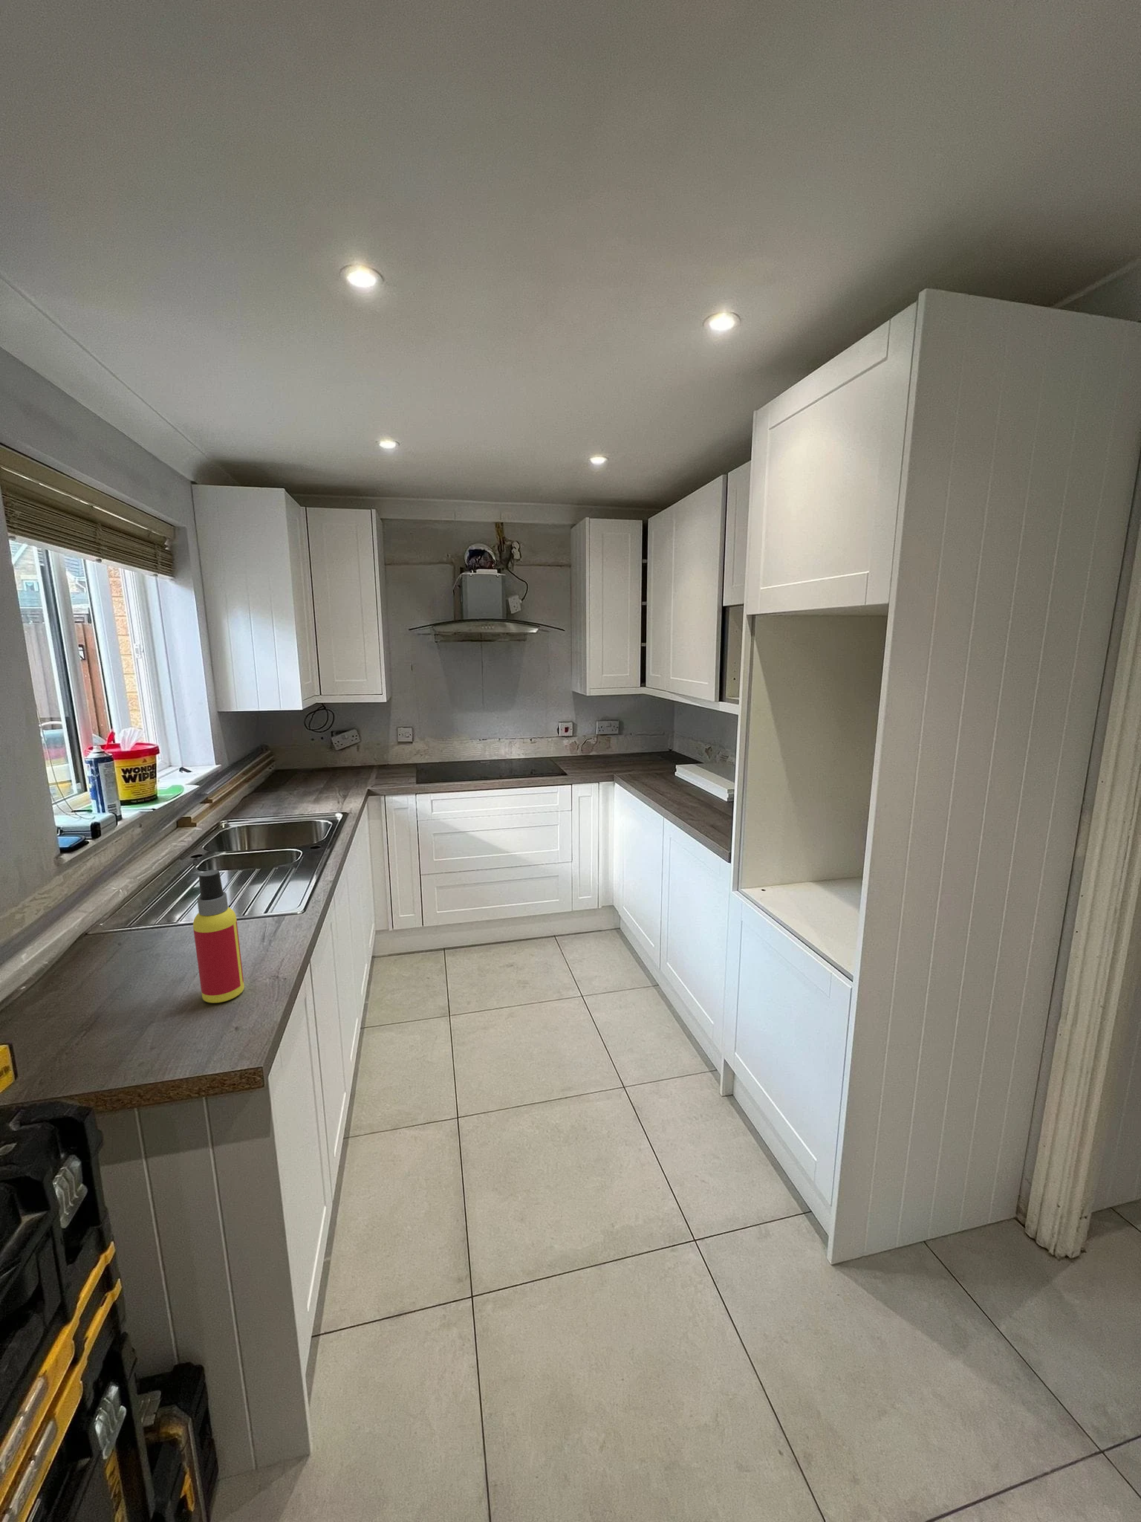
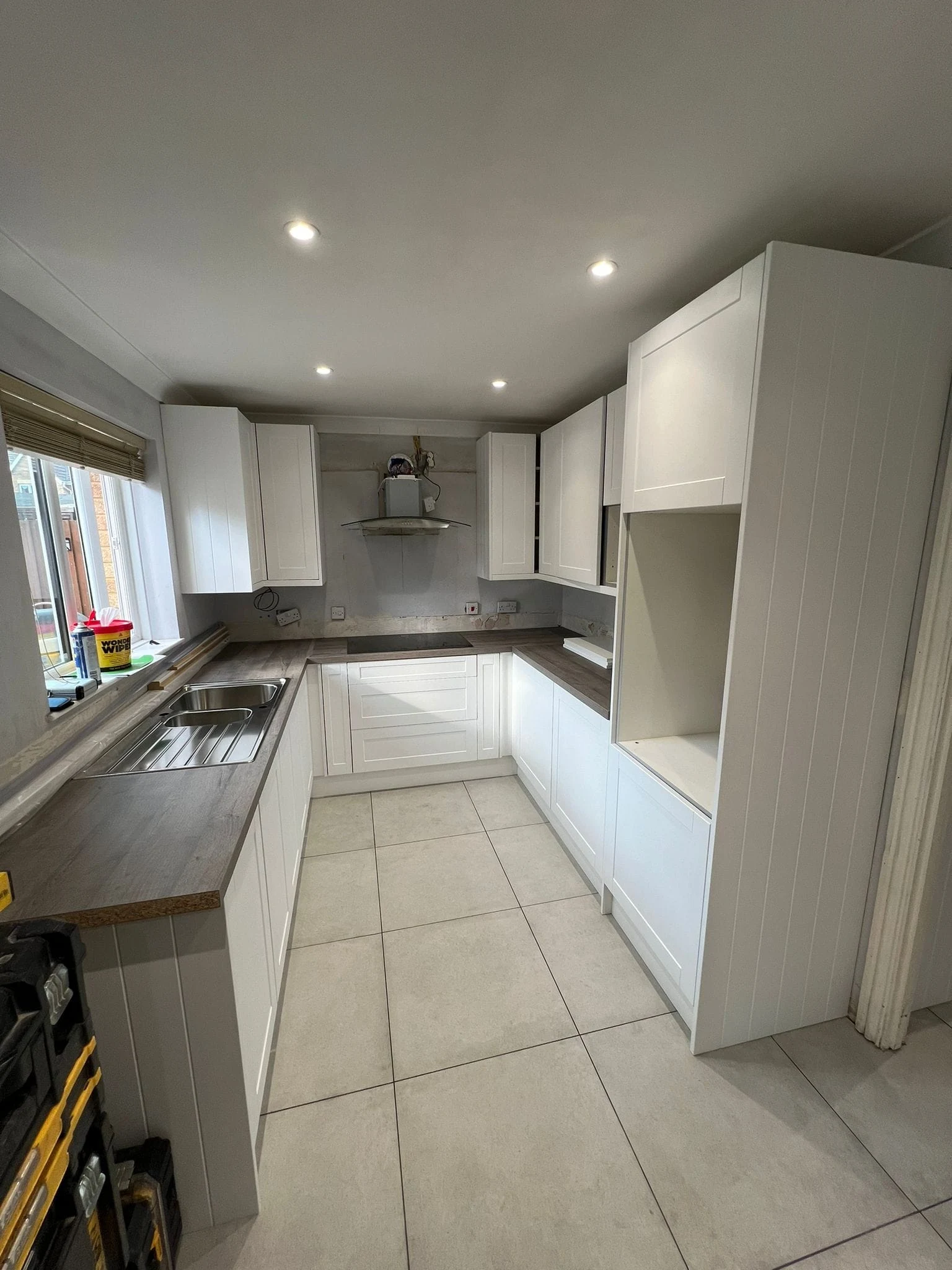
- spray bottle [193,870,246,1004]
